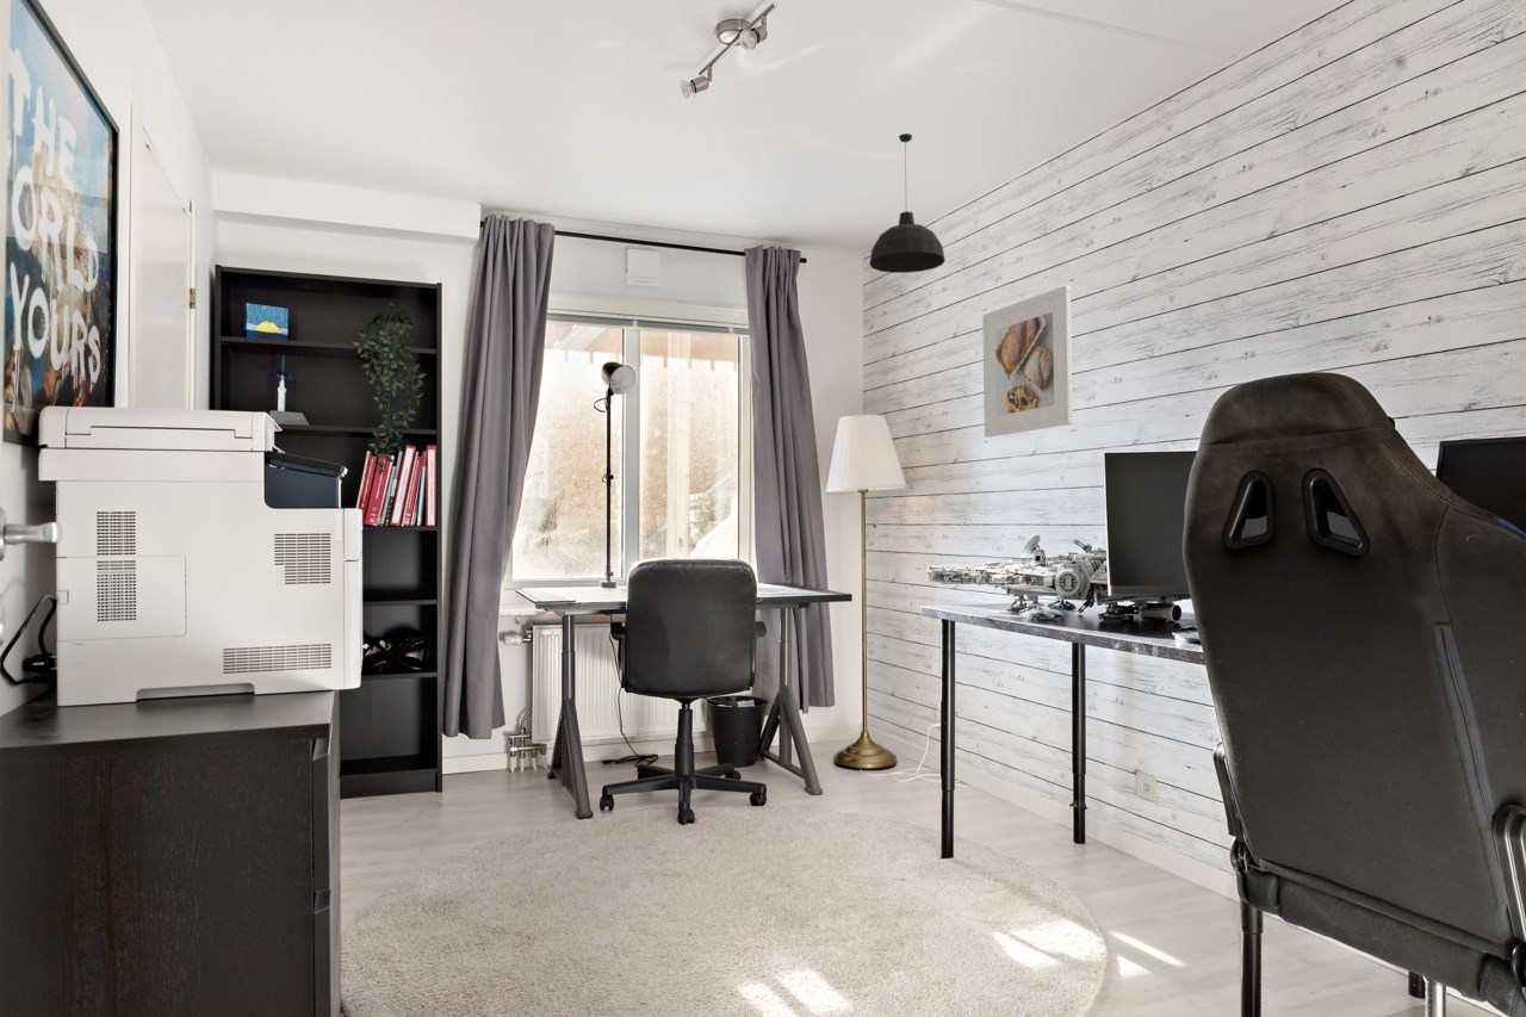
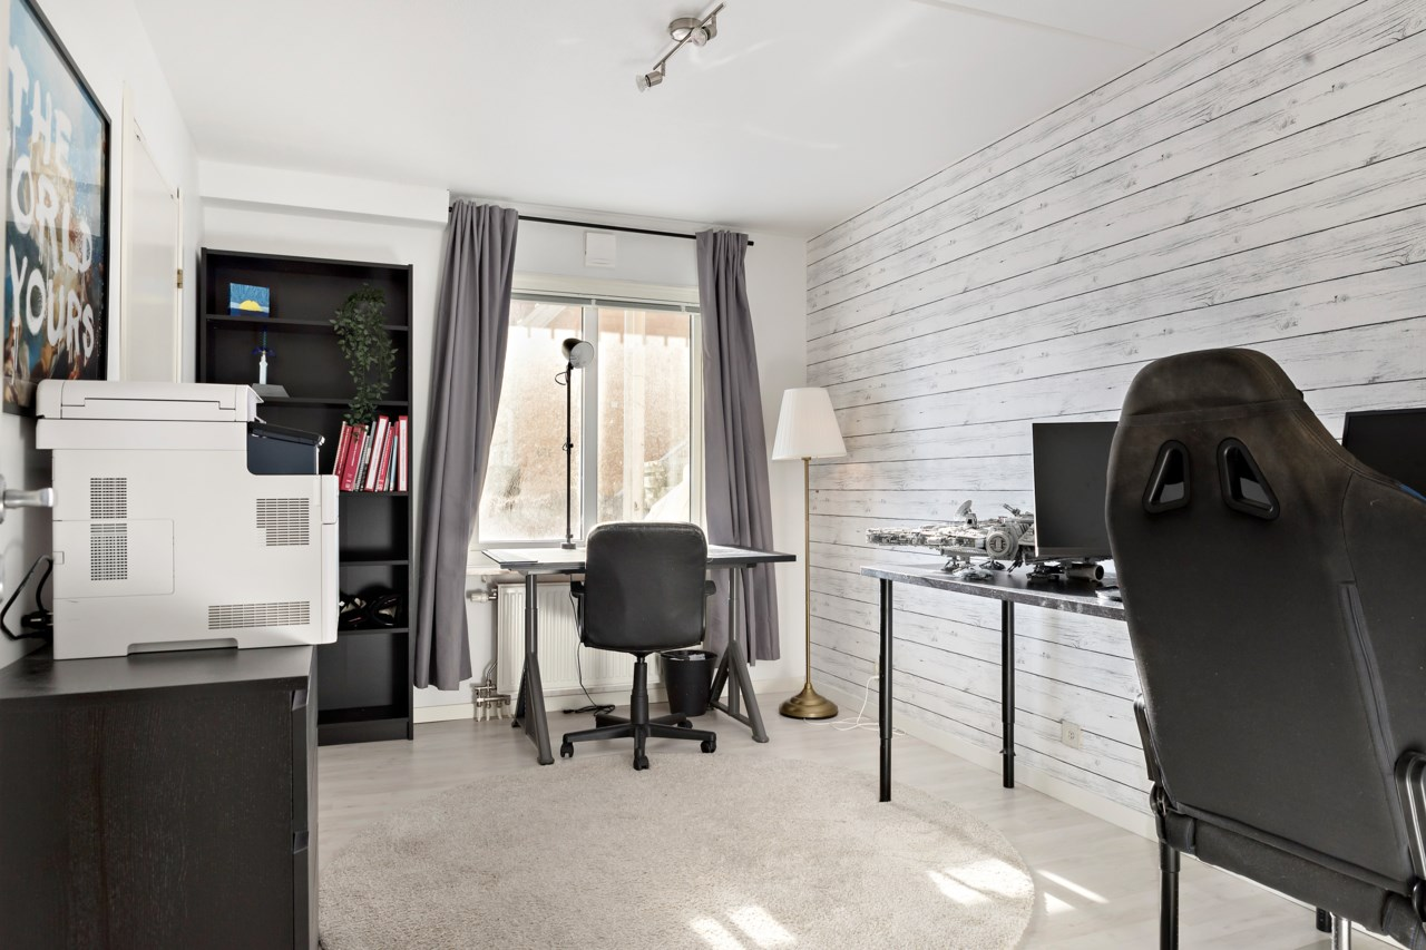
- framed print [981,285,1074,439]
- pendant lamp [868,132,947,274]
